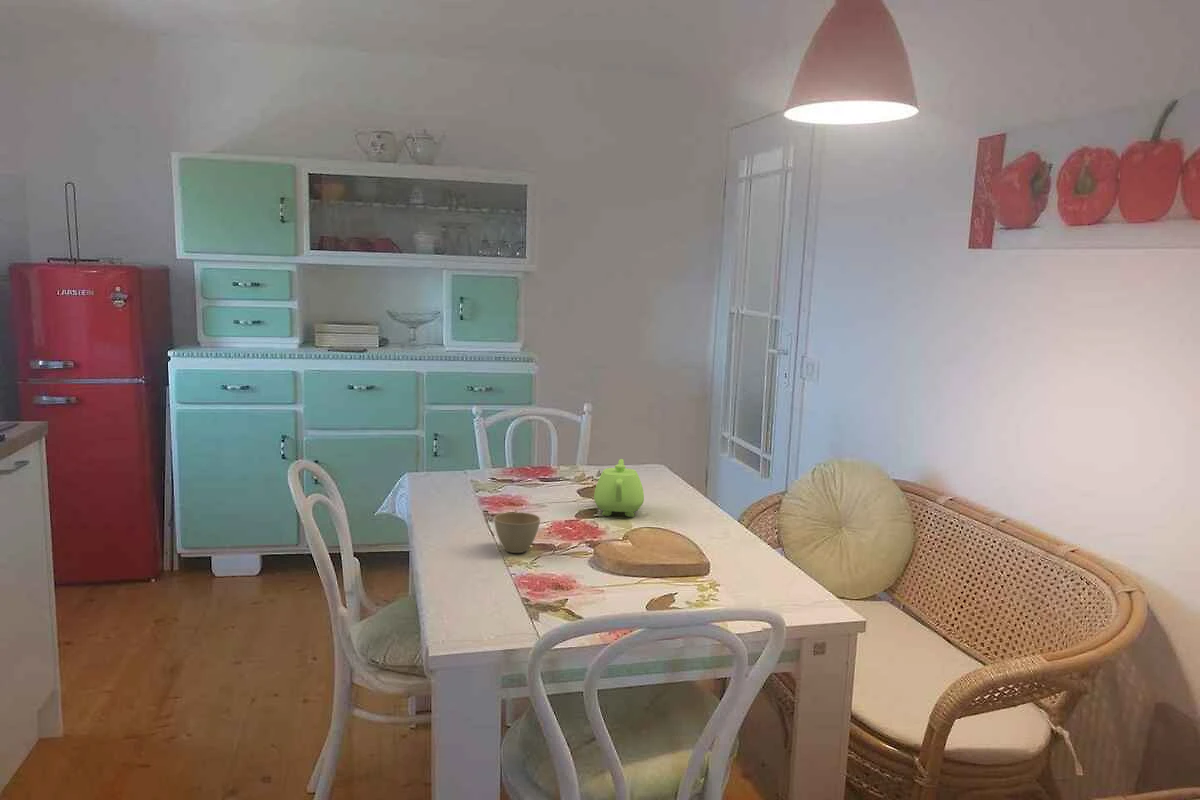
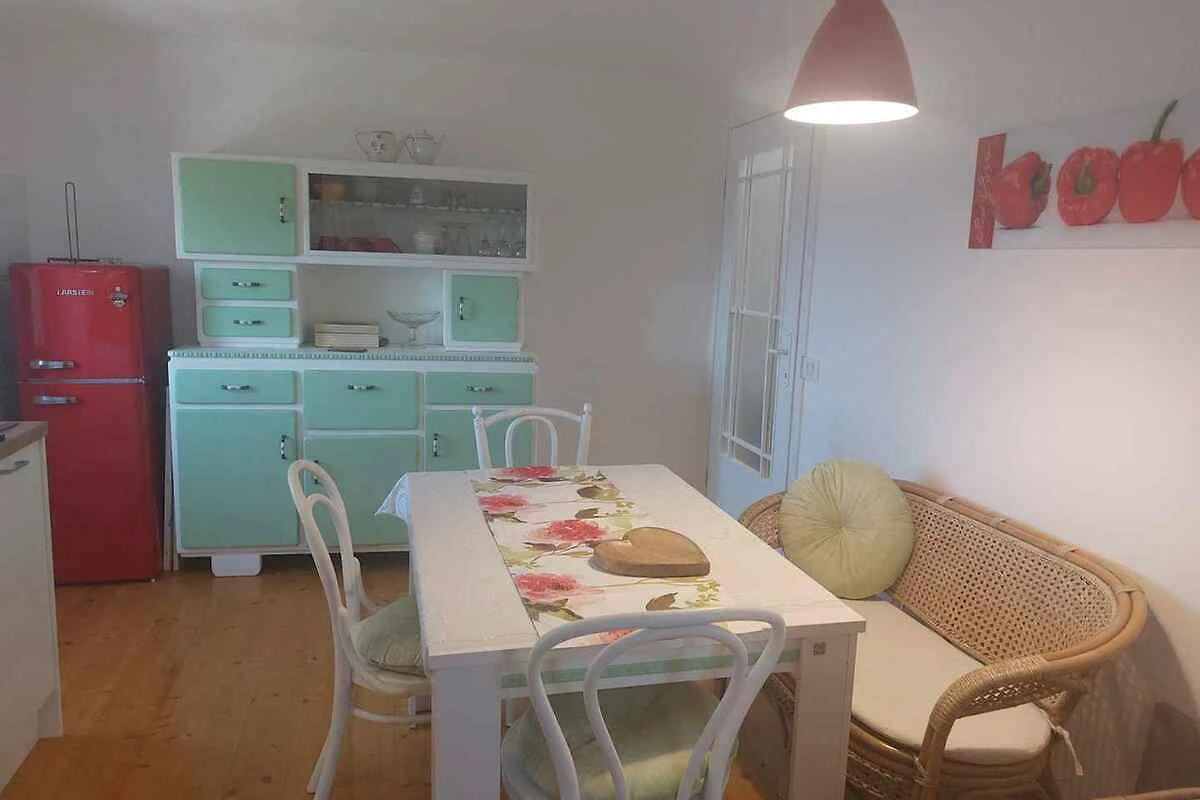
- teapot [593,458,645,518]
- flower pot [493,511,541,554]
